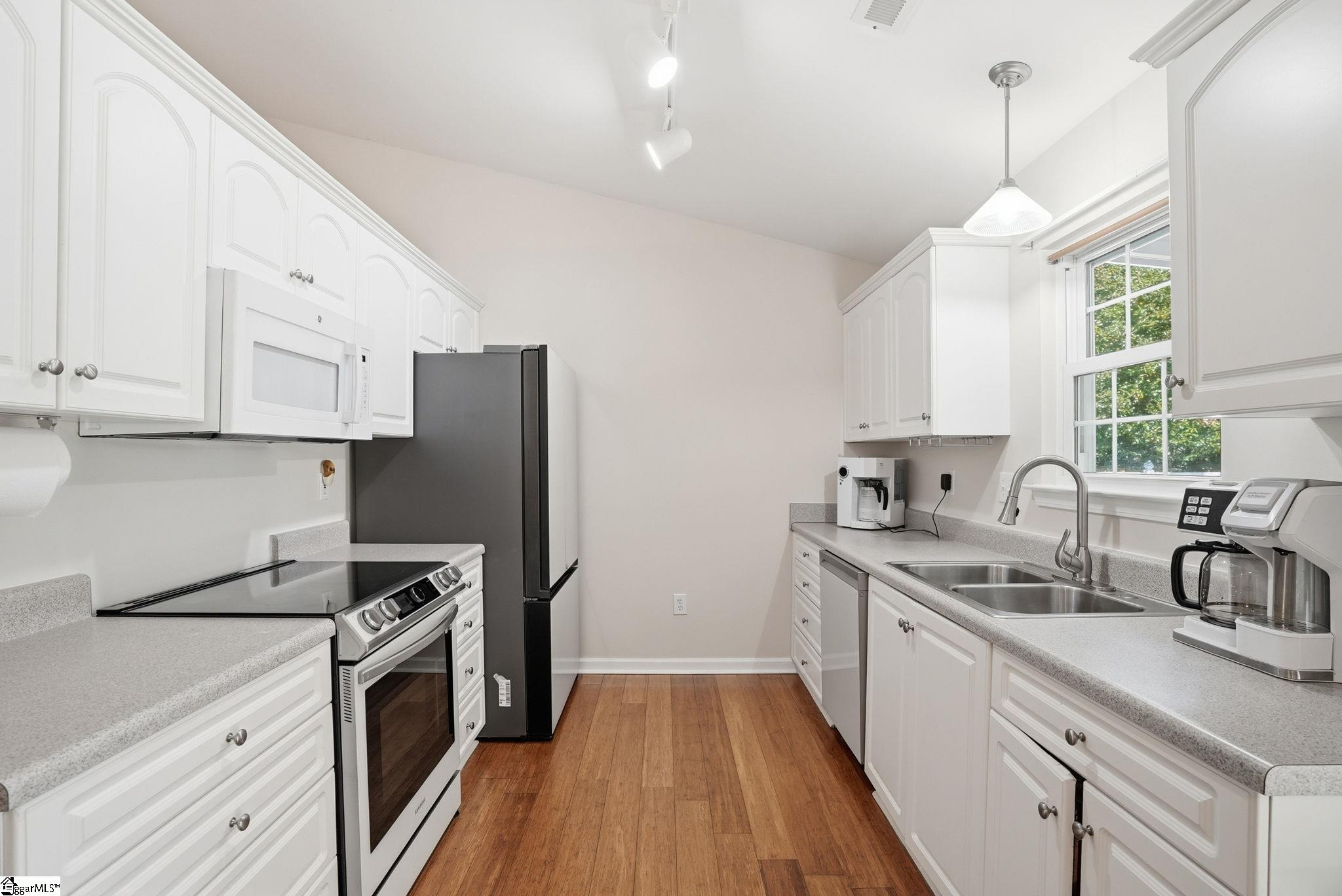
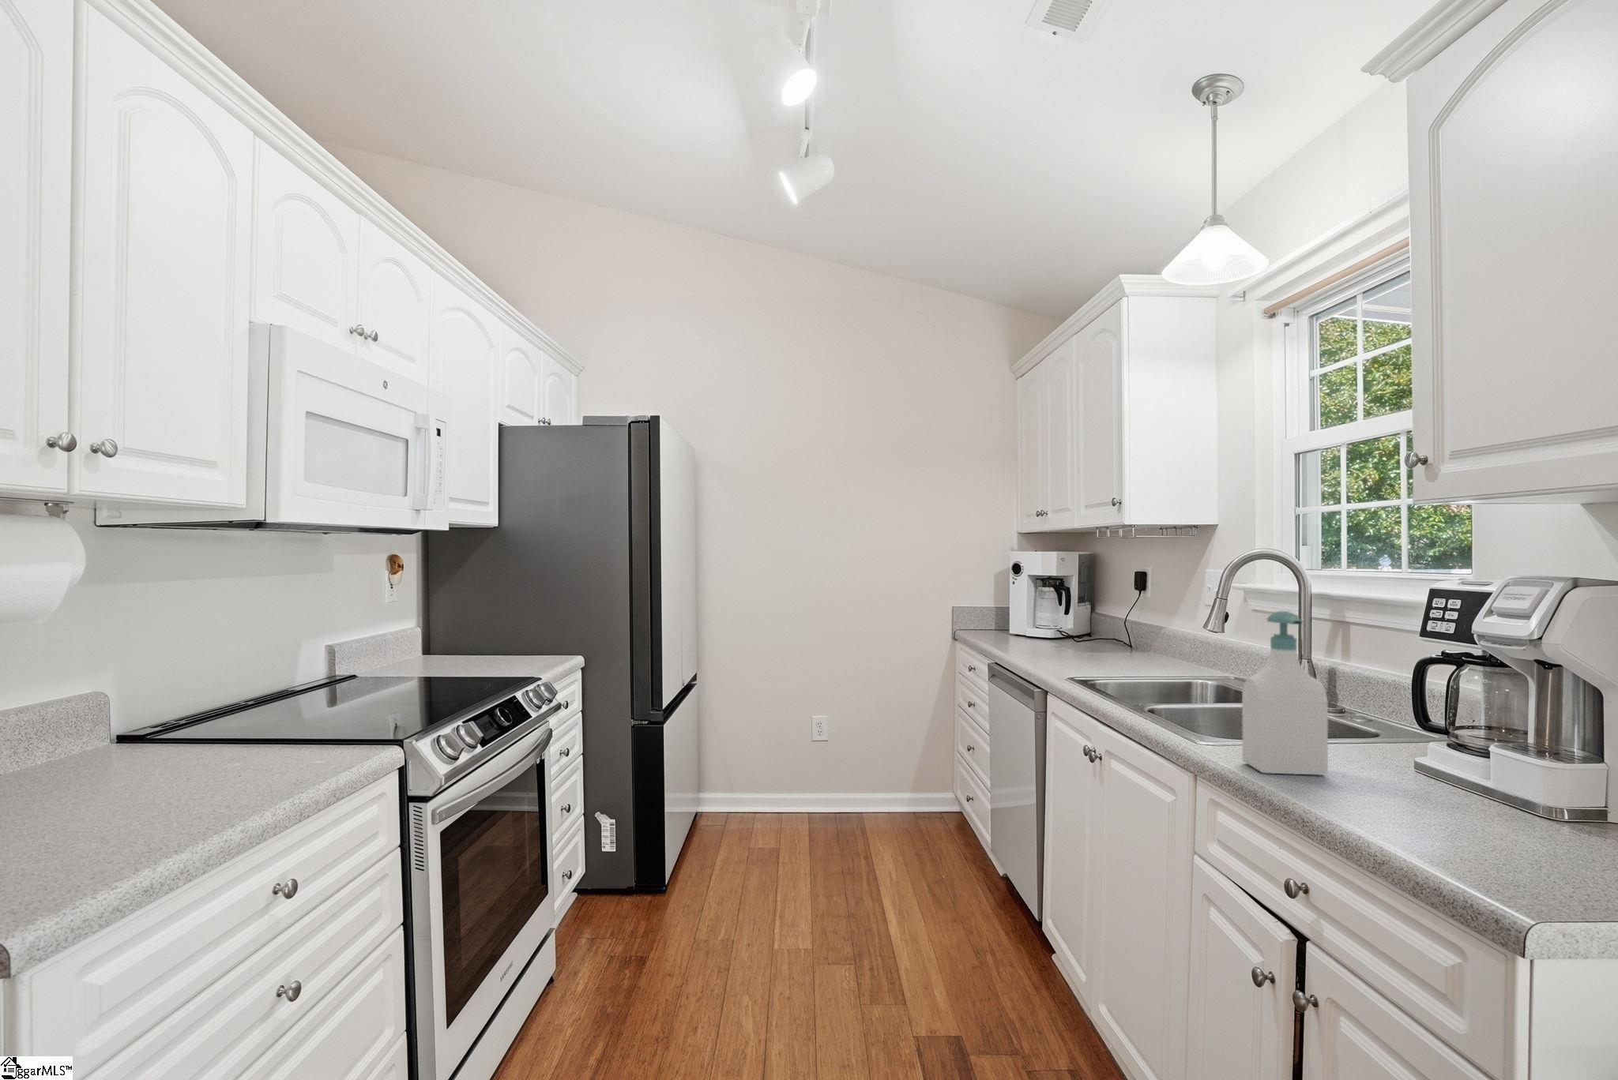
+ soap bottle [1241,610,1329,776]
